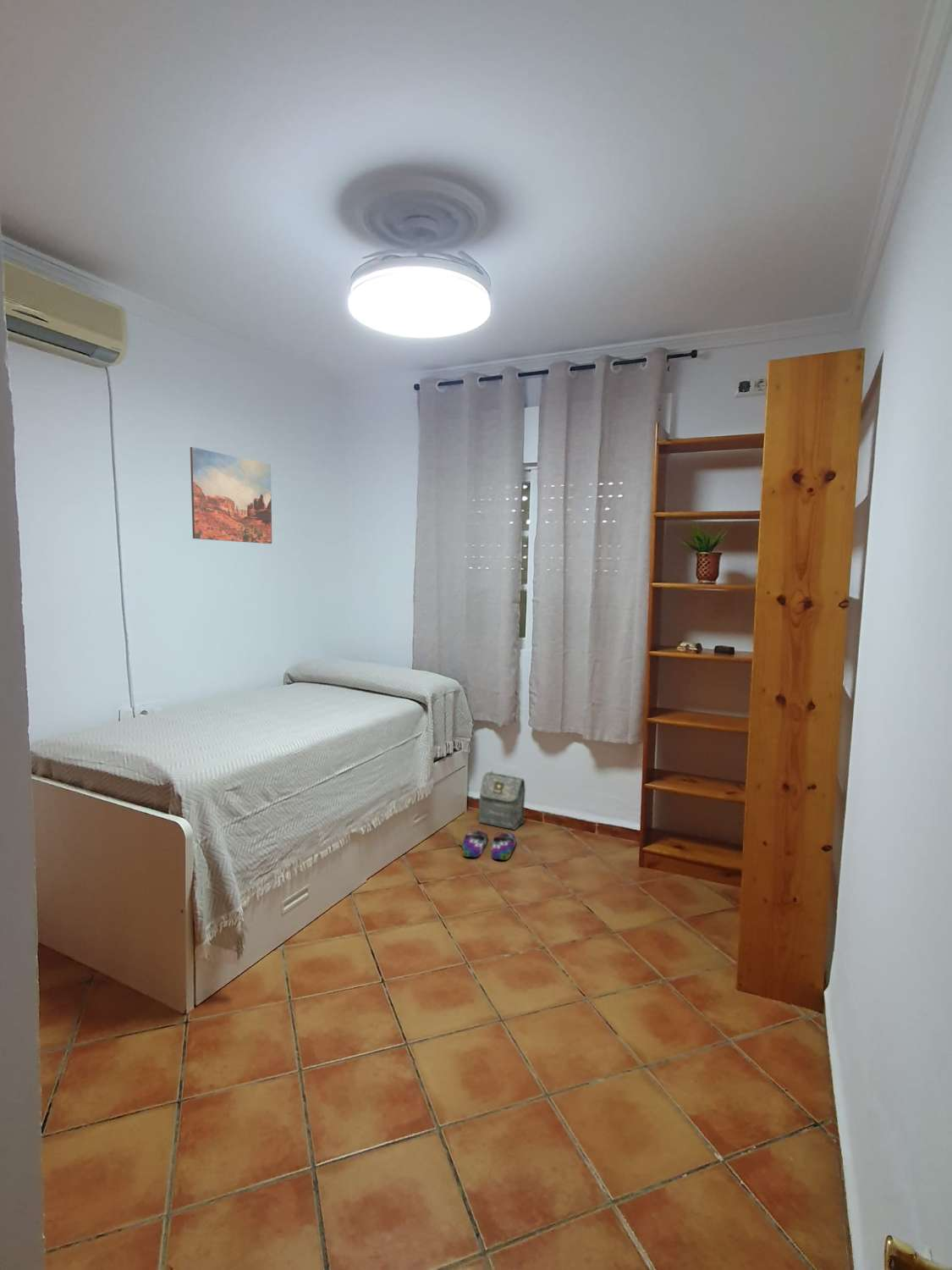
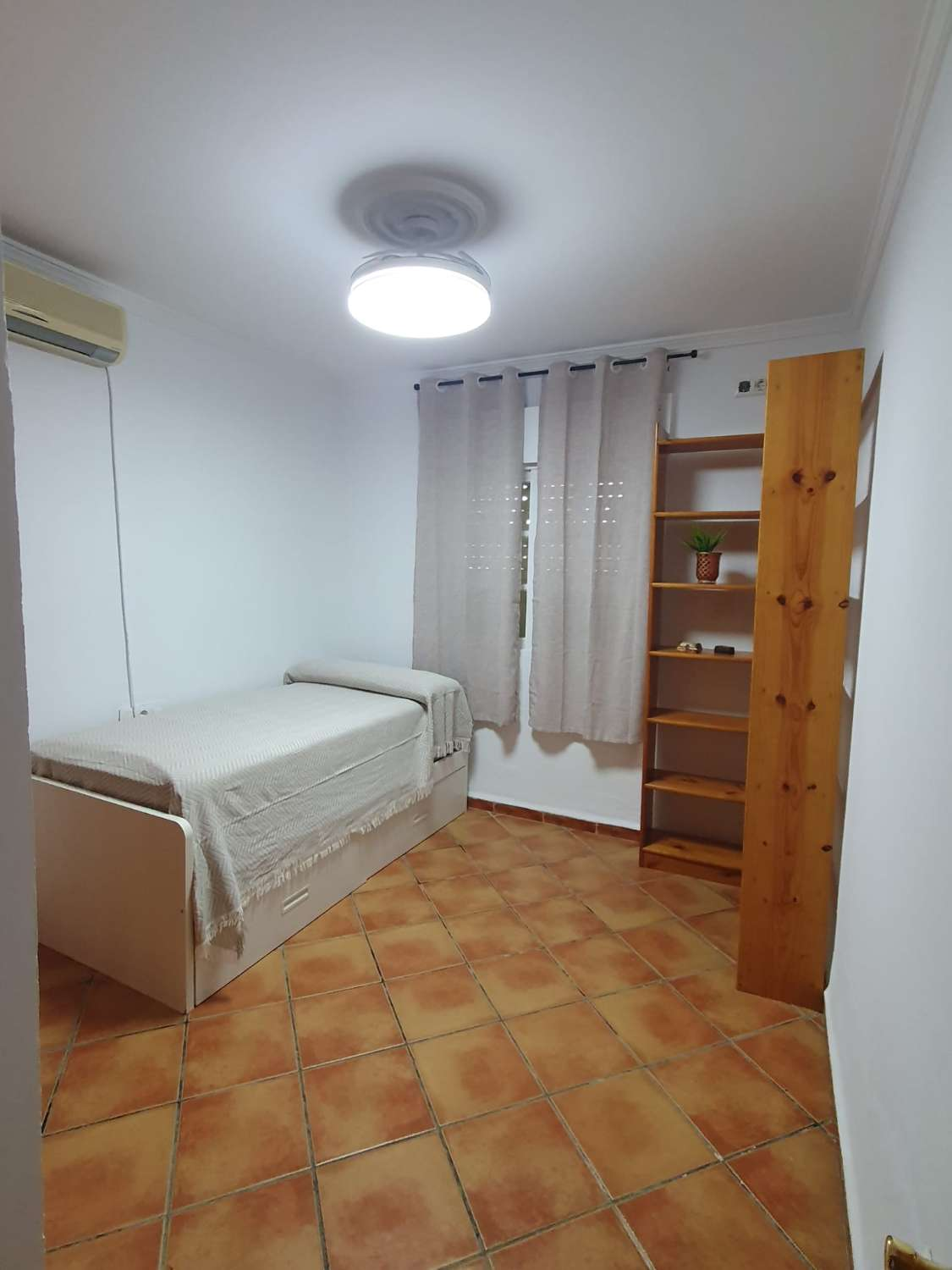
- wall art [190,446,272,544]
- slippers [462,828,517,860]
- bag [478,770,526,831]
